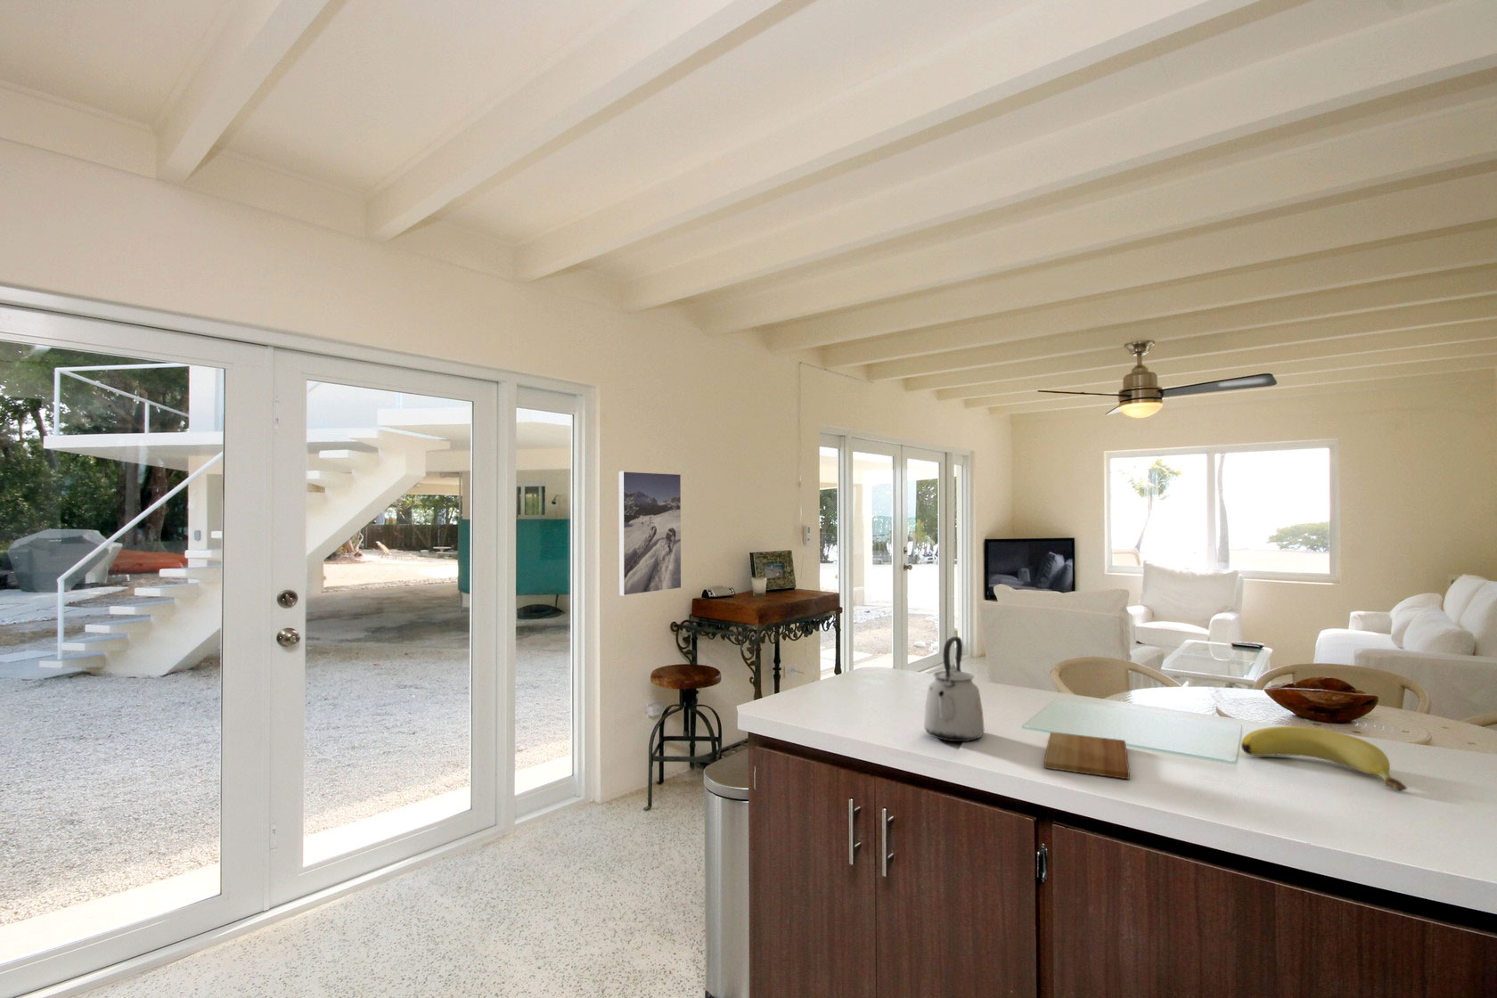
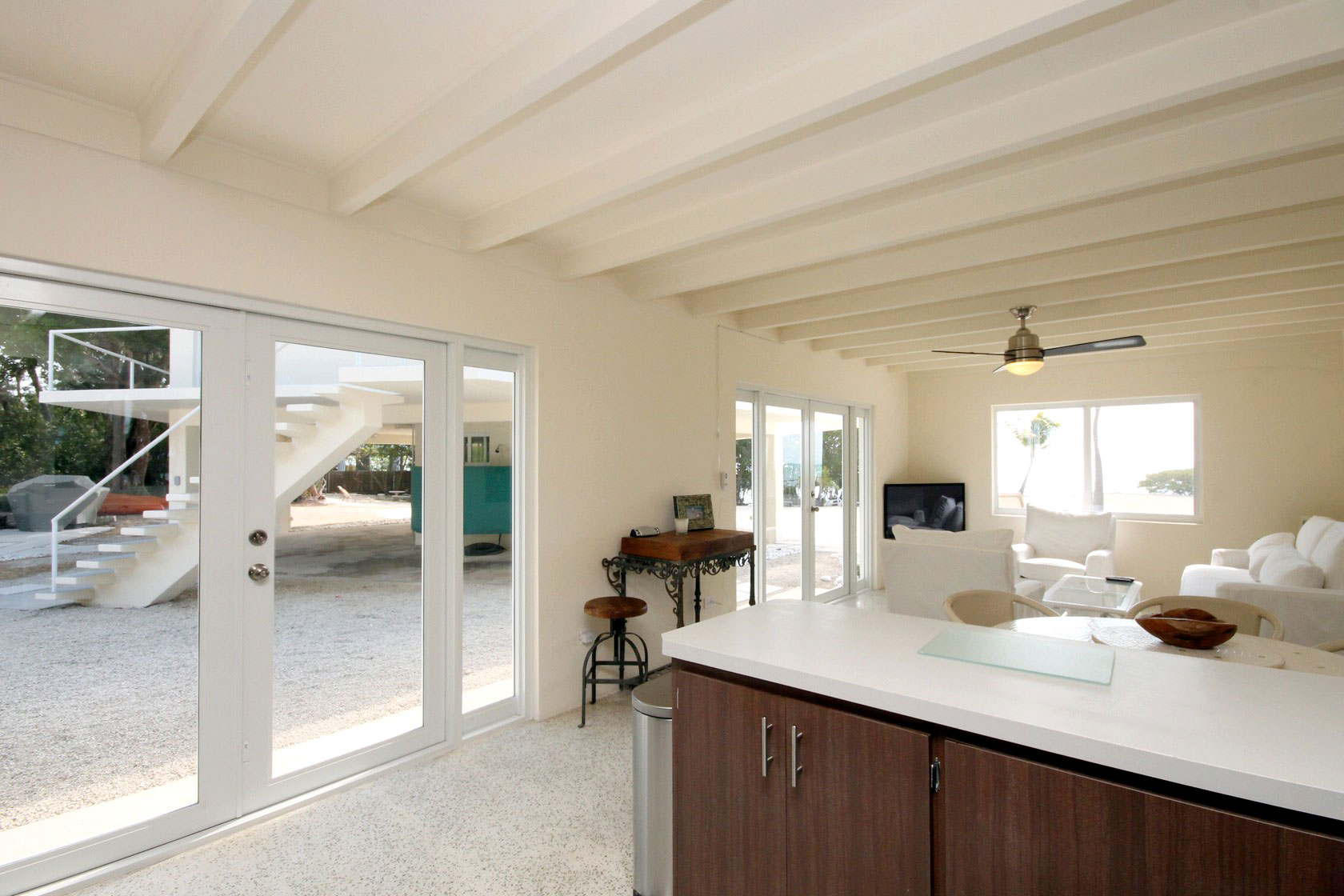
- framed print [618,470,683,596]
- cutting board [1044,732,1131,780]
- banana [1241,725,1408,792]
- kettle [923,635,986,742]
